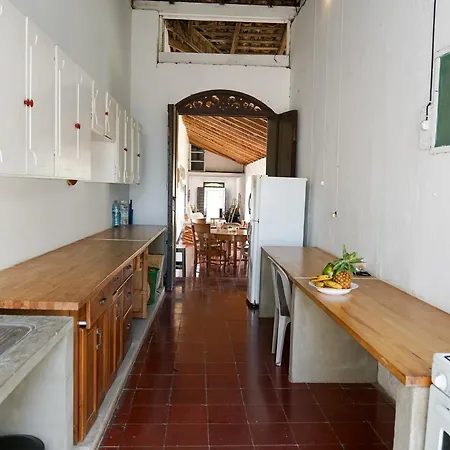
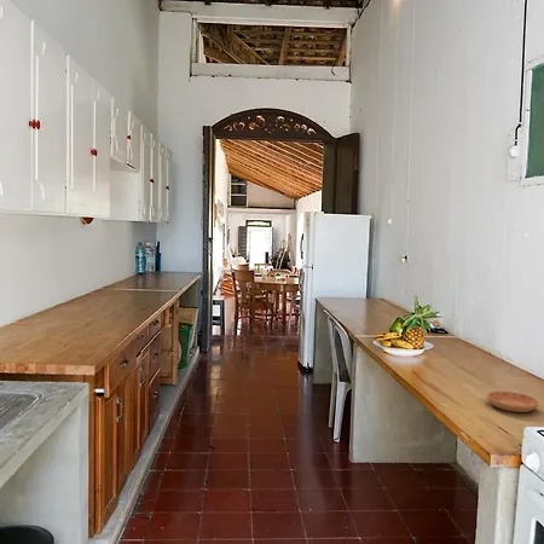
+ saucer [486,390,540,413]
